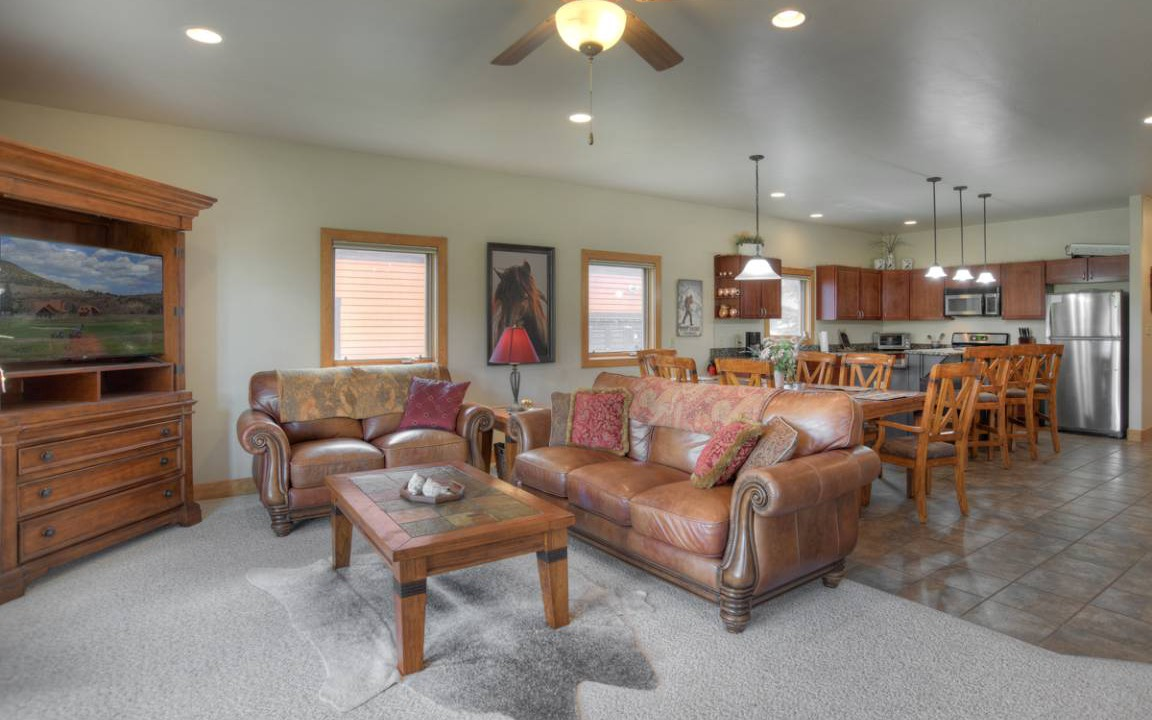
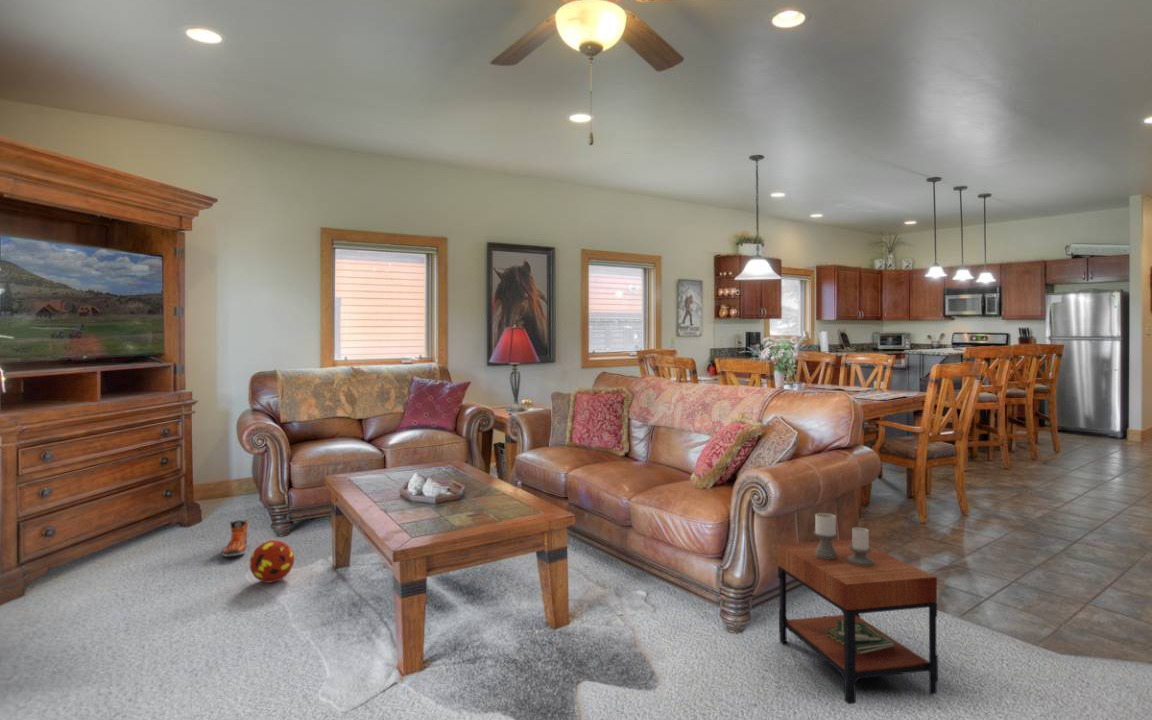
+ ball [249,539,295,584]
+ sneaker [221,519,249,557]
+ side table [777,512,939,705]
